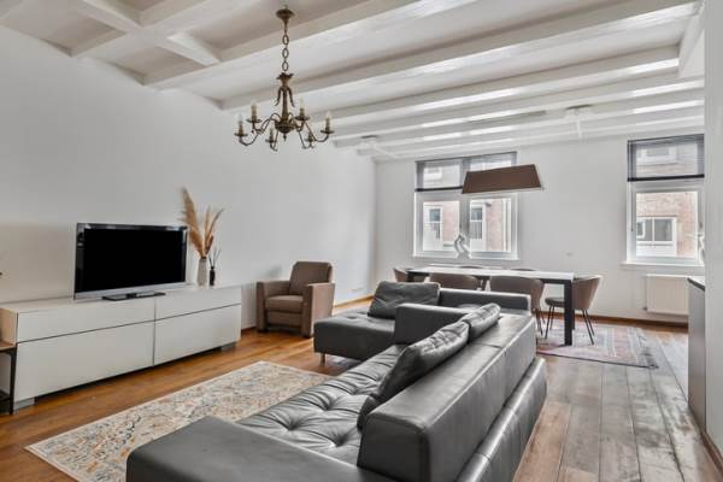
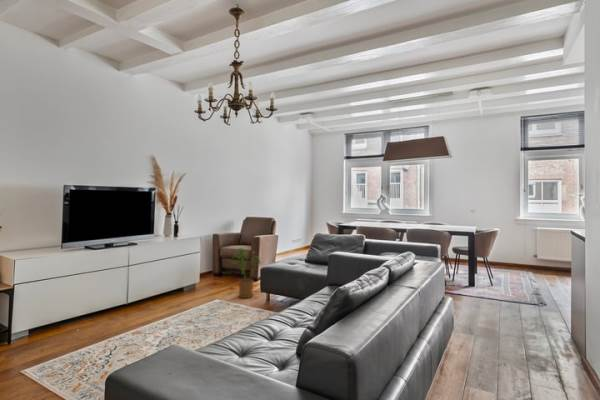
+ house plant [231,247,262,299]
